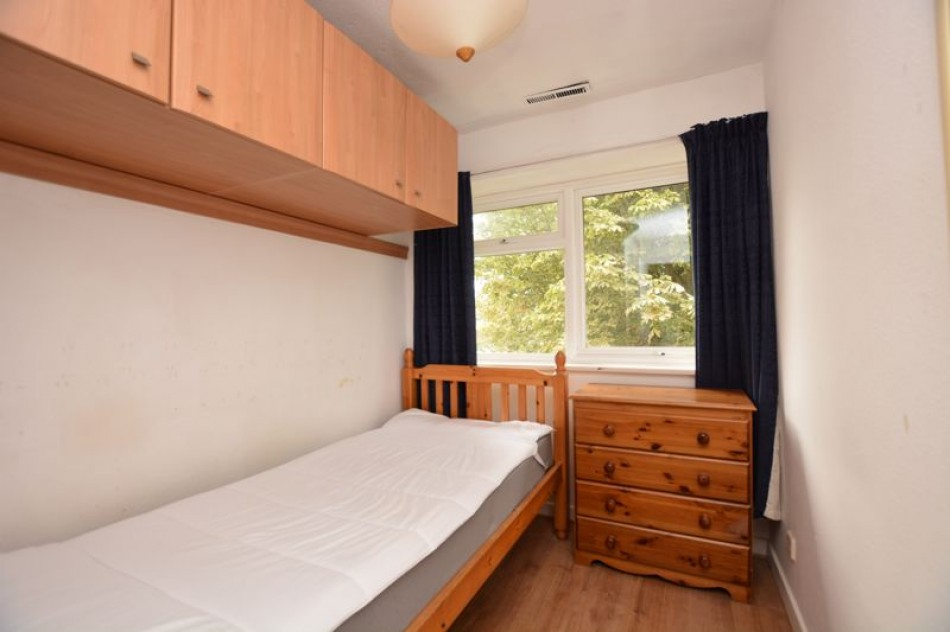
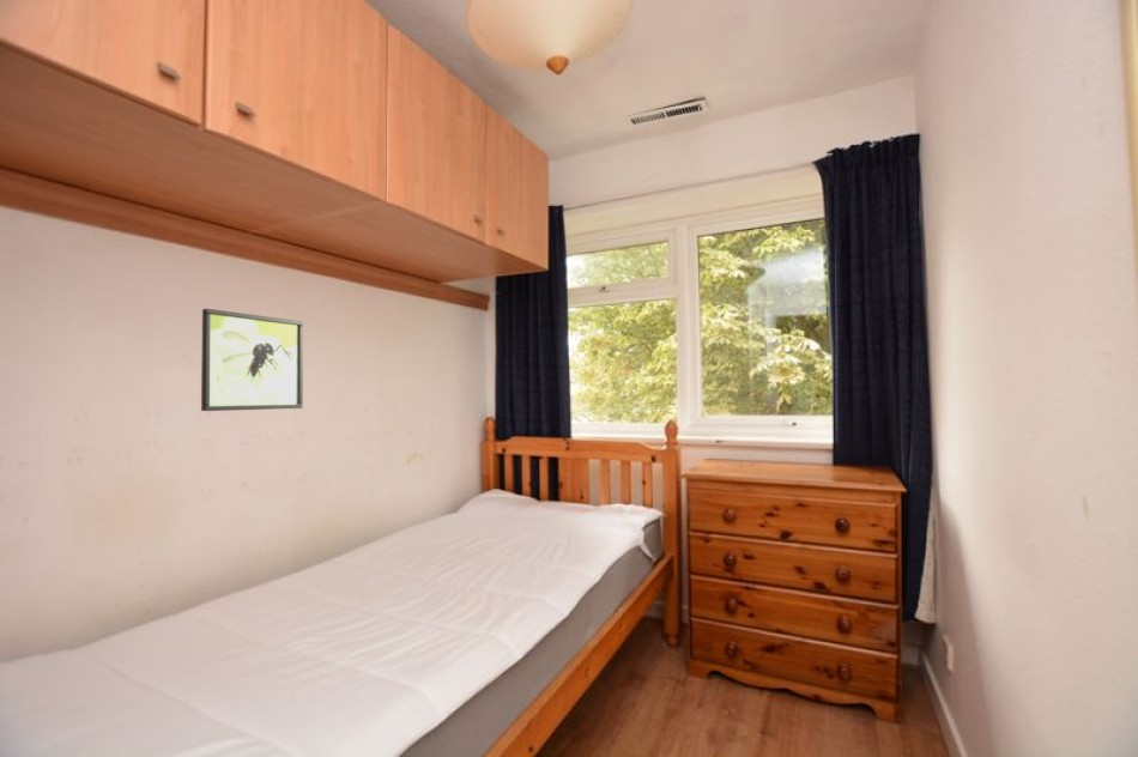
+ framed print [200,308,304,412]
